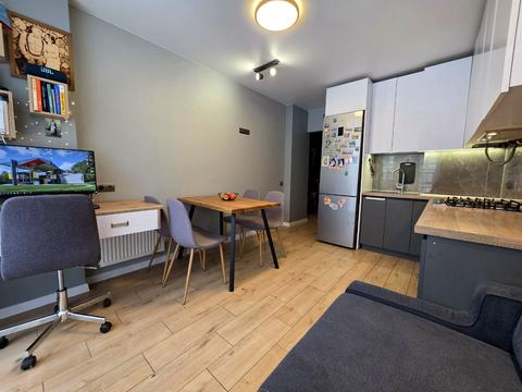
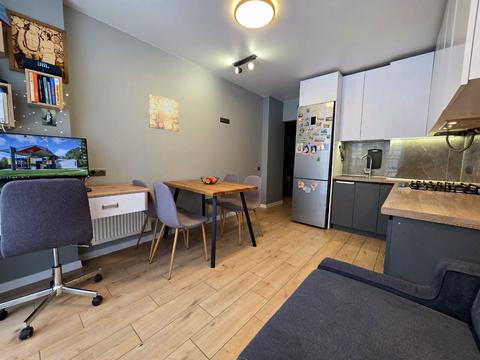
+ wall art [147,93,180,132]
